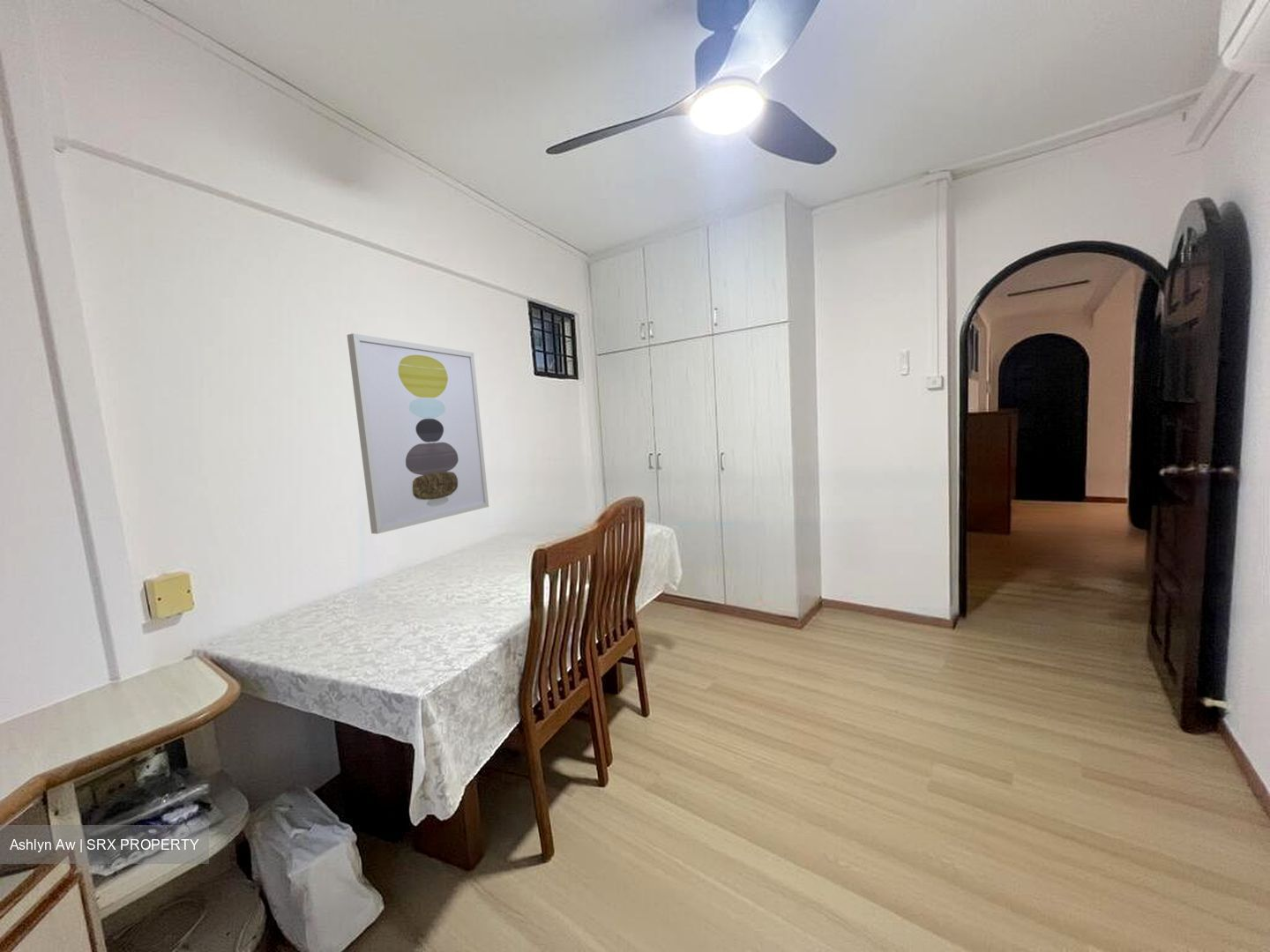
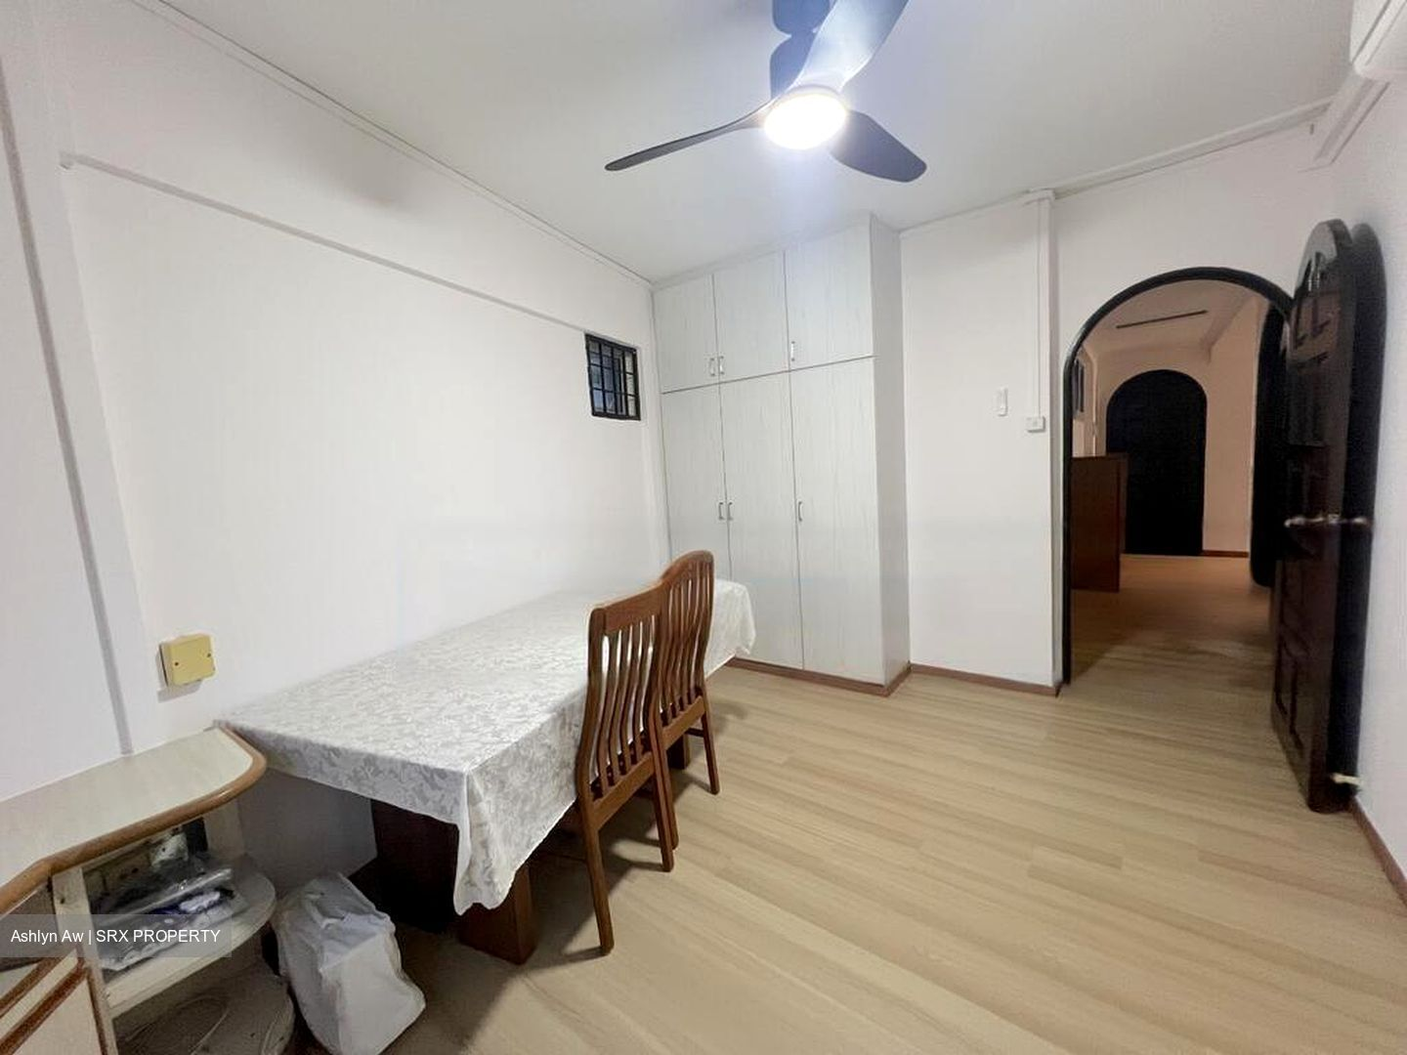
- wall art [346,332,489,535]
